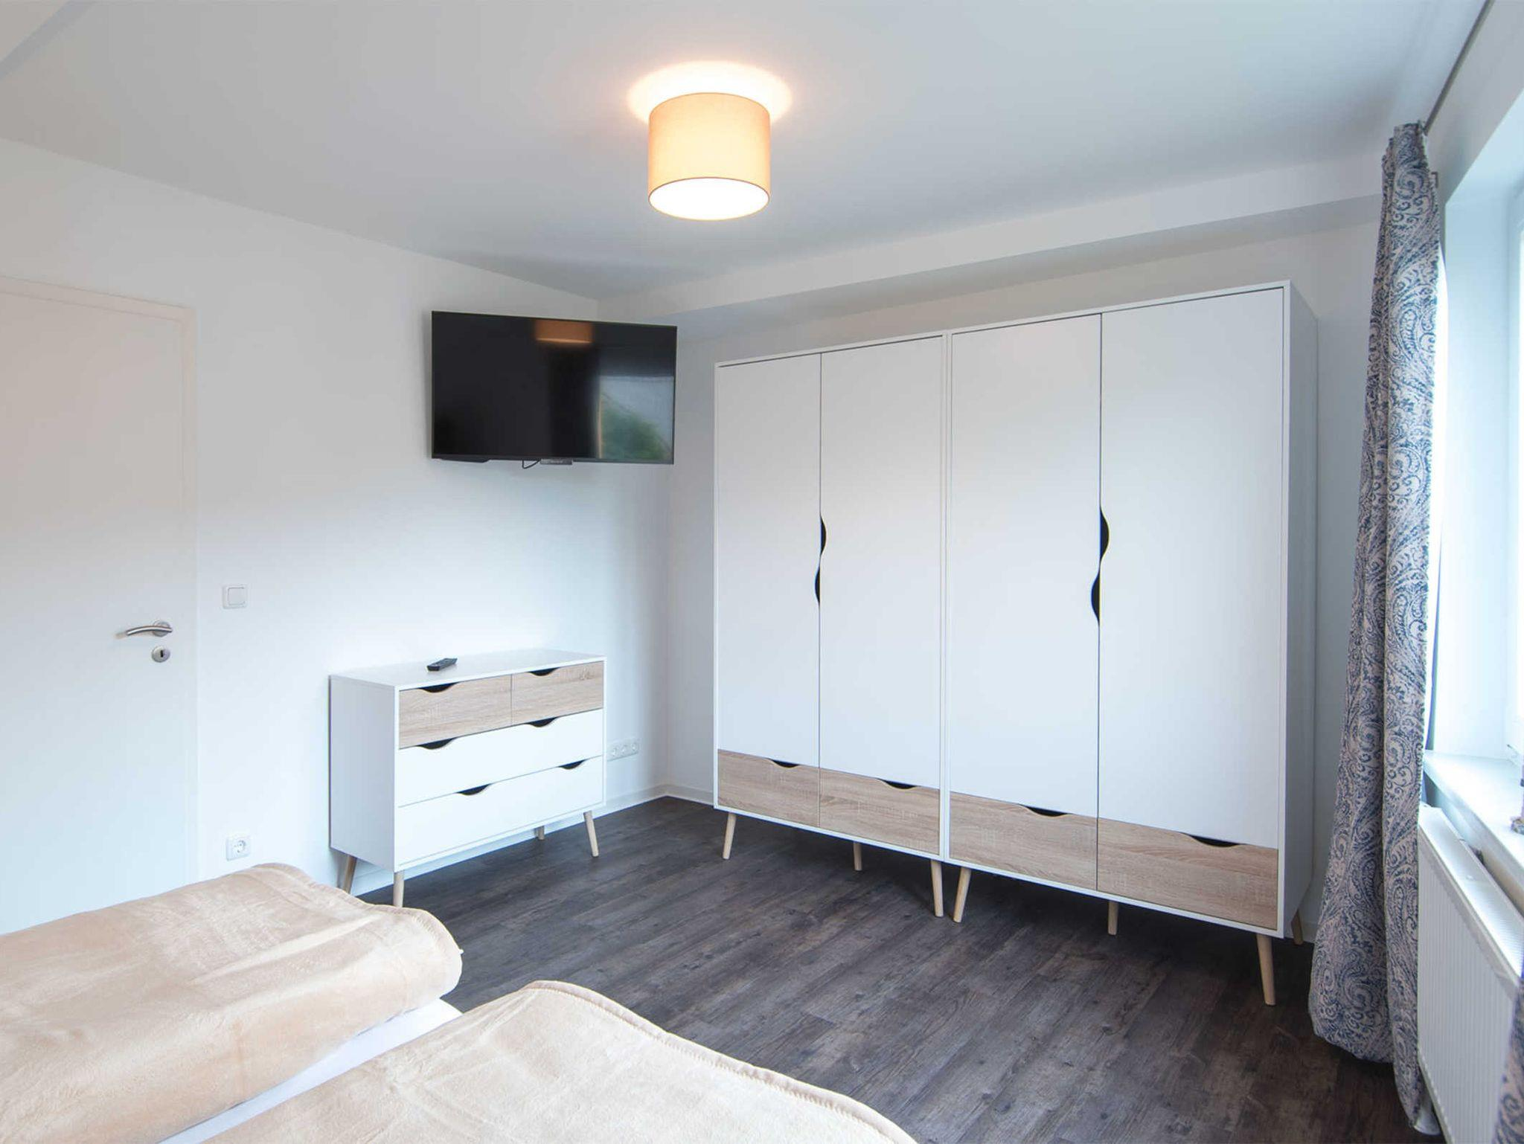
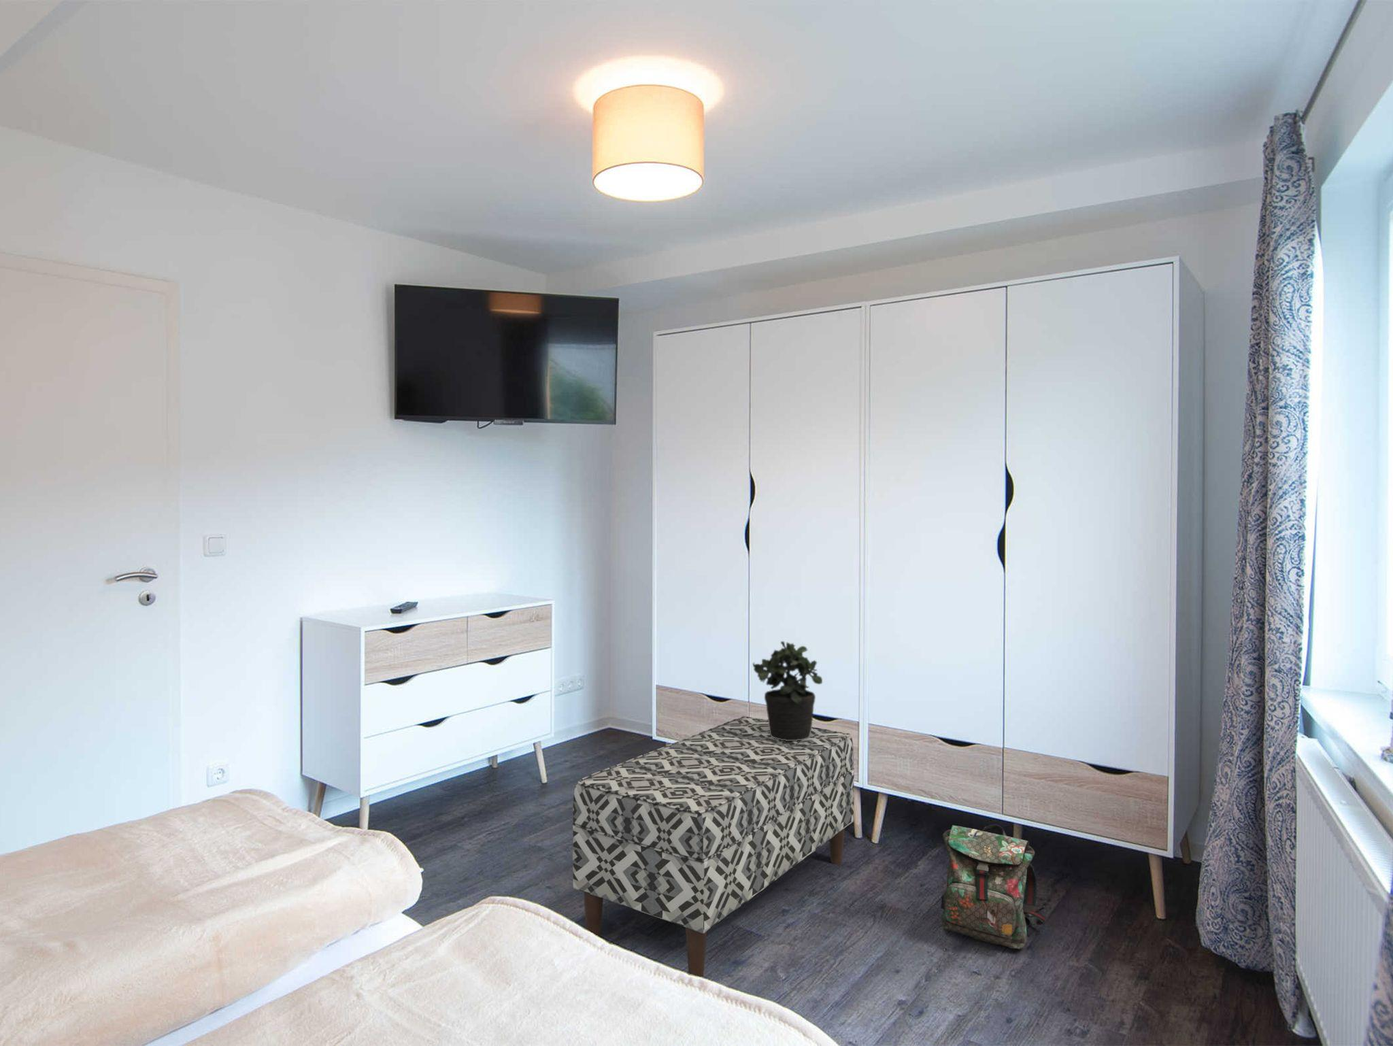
+ backpack [940,824,1047,950]
+ potted plant [751,641,823,741]
+ bench [572,715,855,978]
